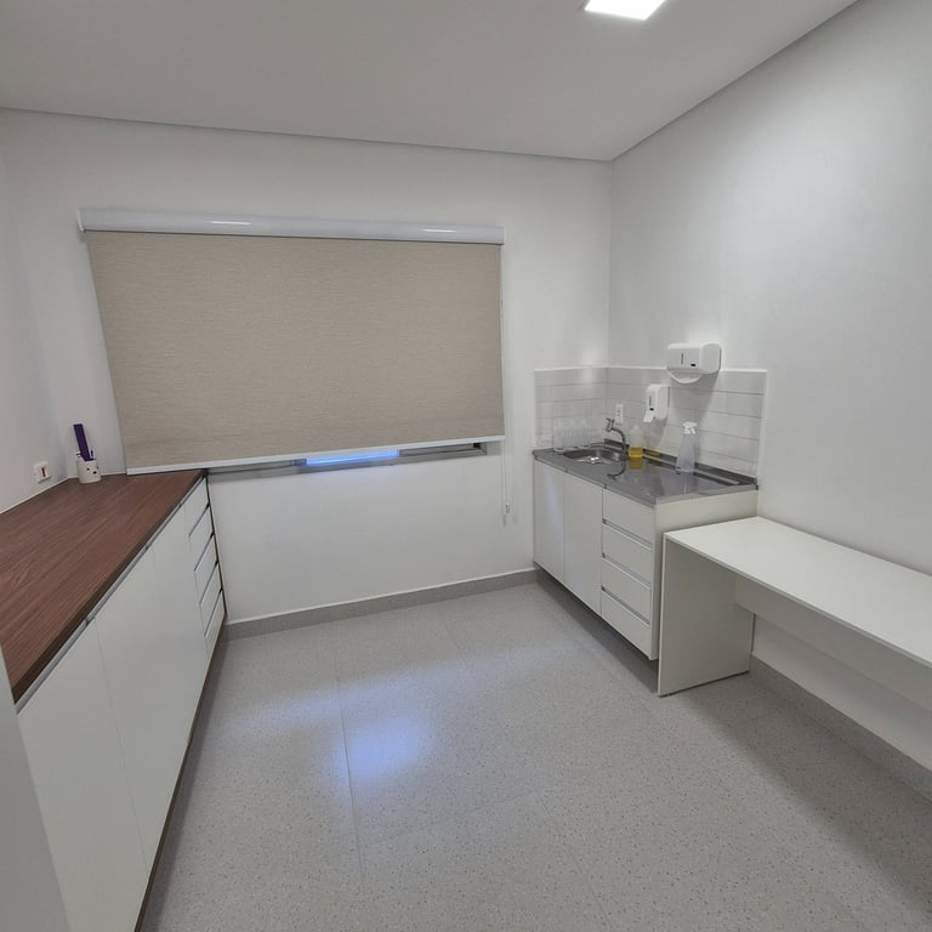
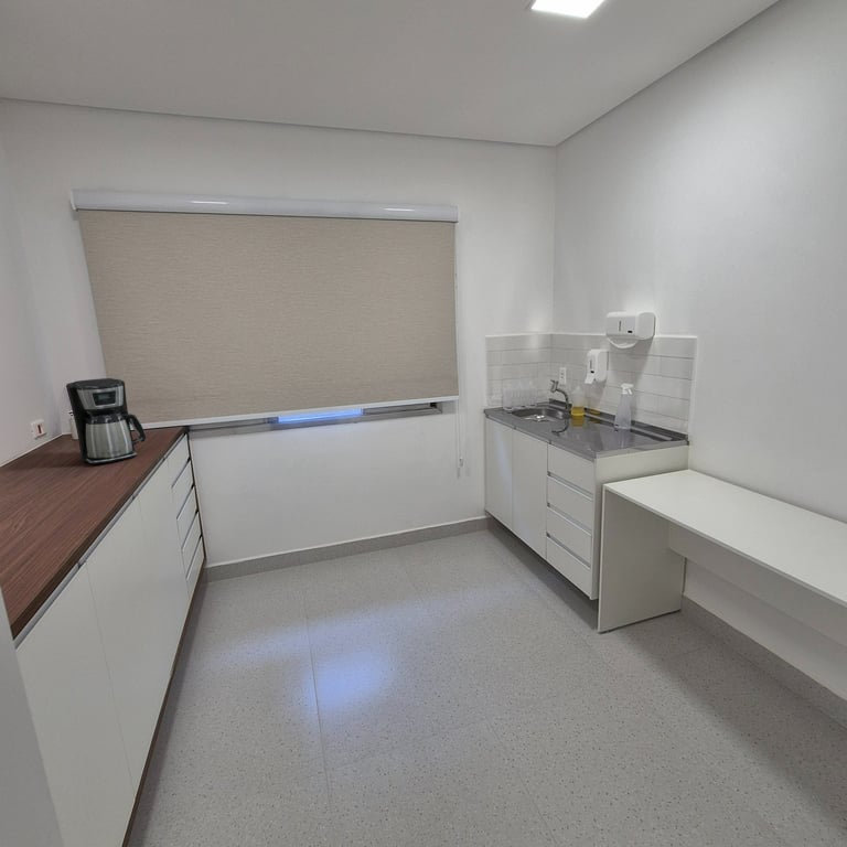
+ coffee maker [65,377,147,465]
